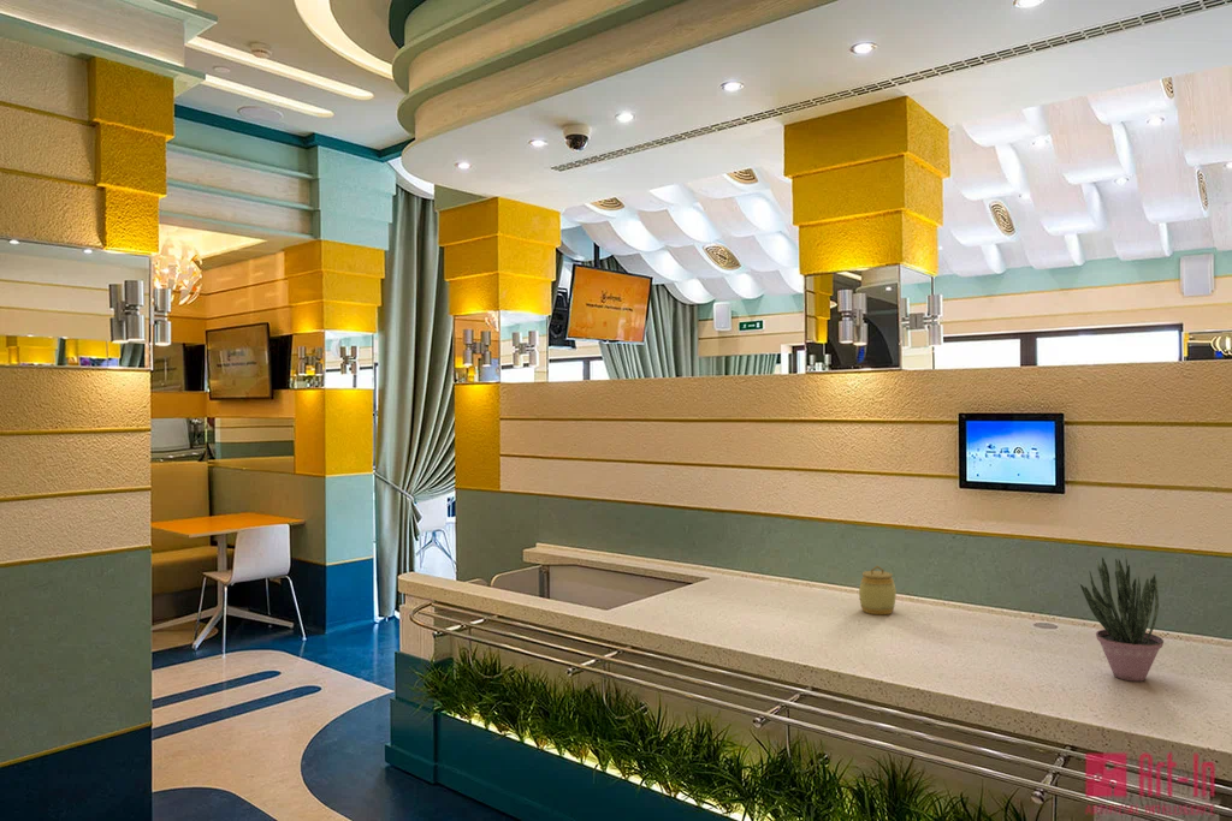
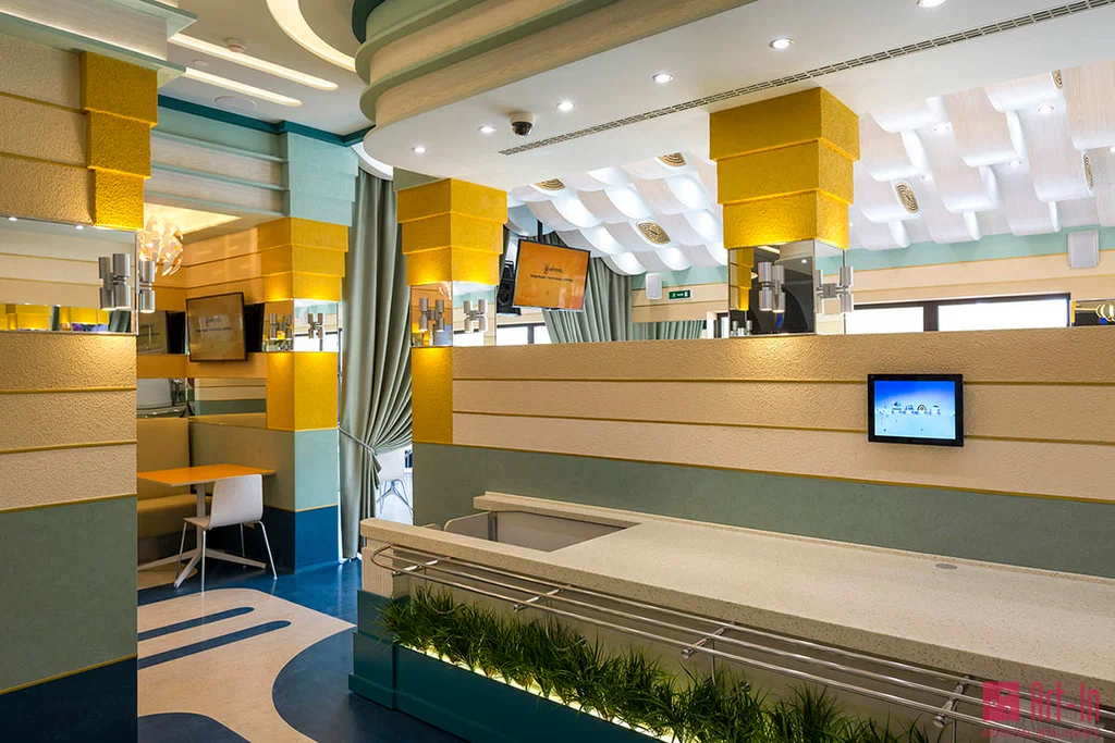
- jar [858,565,898,615]
- potted plant [1079,555,1165,683]
